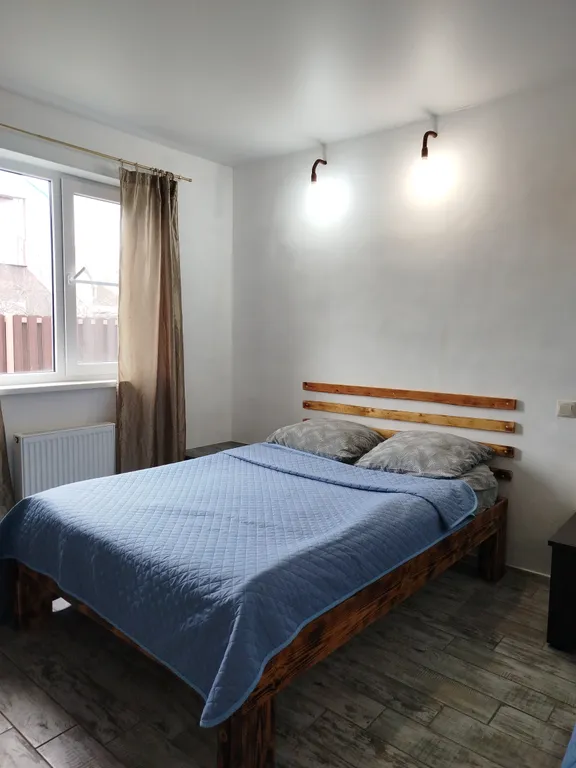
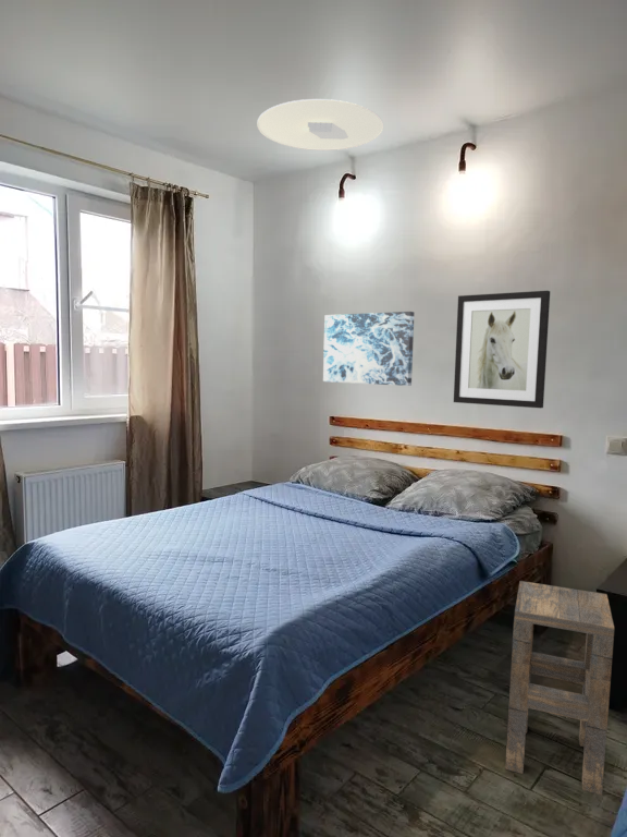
+ wall art [453,290,551,409]
+ wall art [322,311,415,387]
+ ceiling light [256,98,384,151]
+ side table [504,580,615,797]
